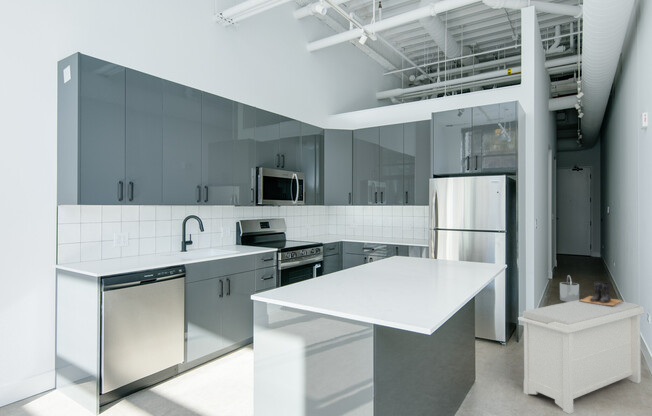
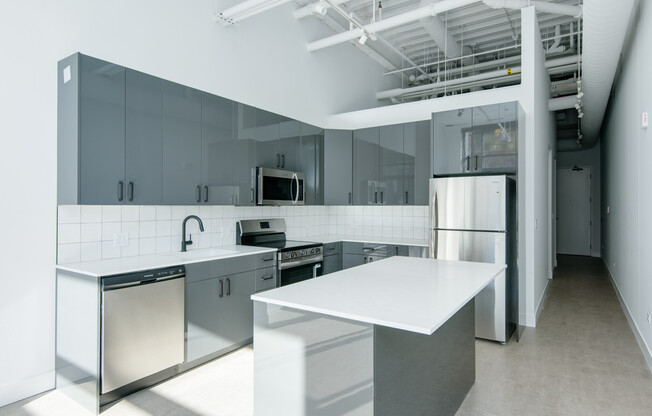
- bucket [559,274,580,303]
- bench [517,299,645,415]
- boots [579,281,624,306]
